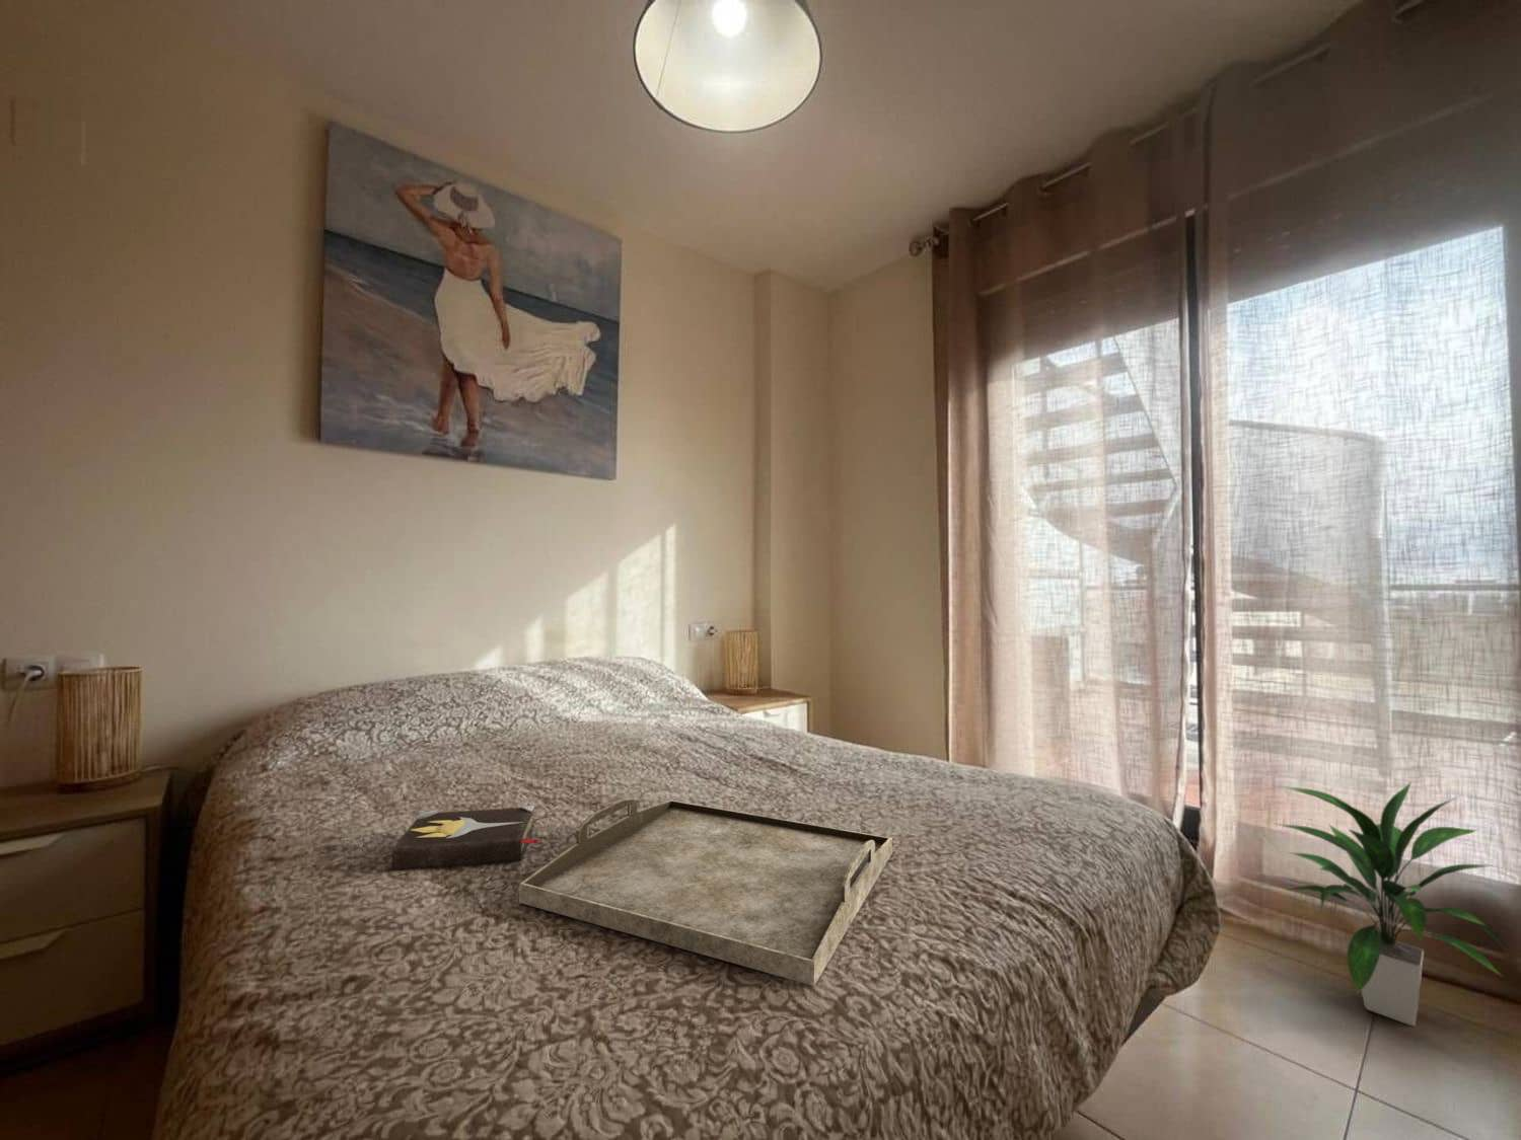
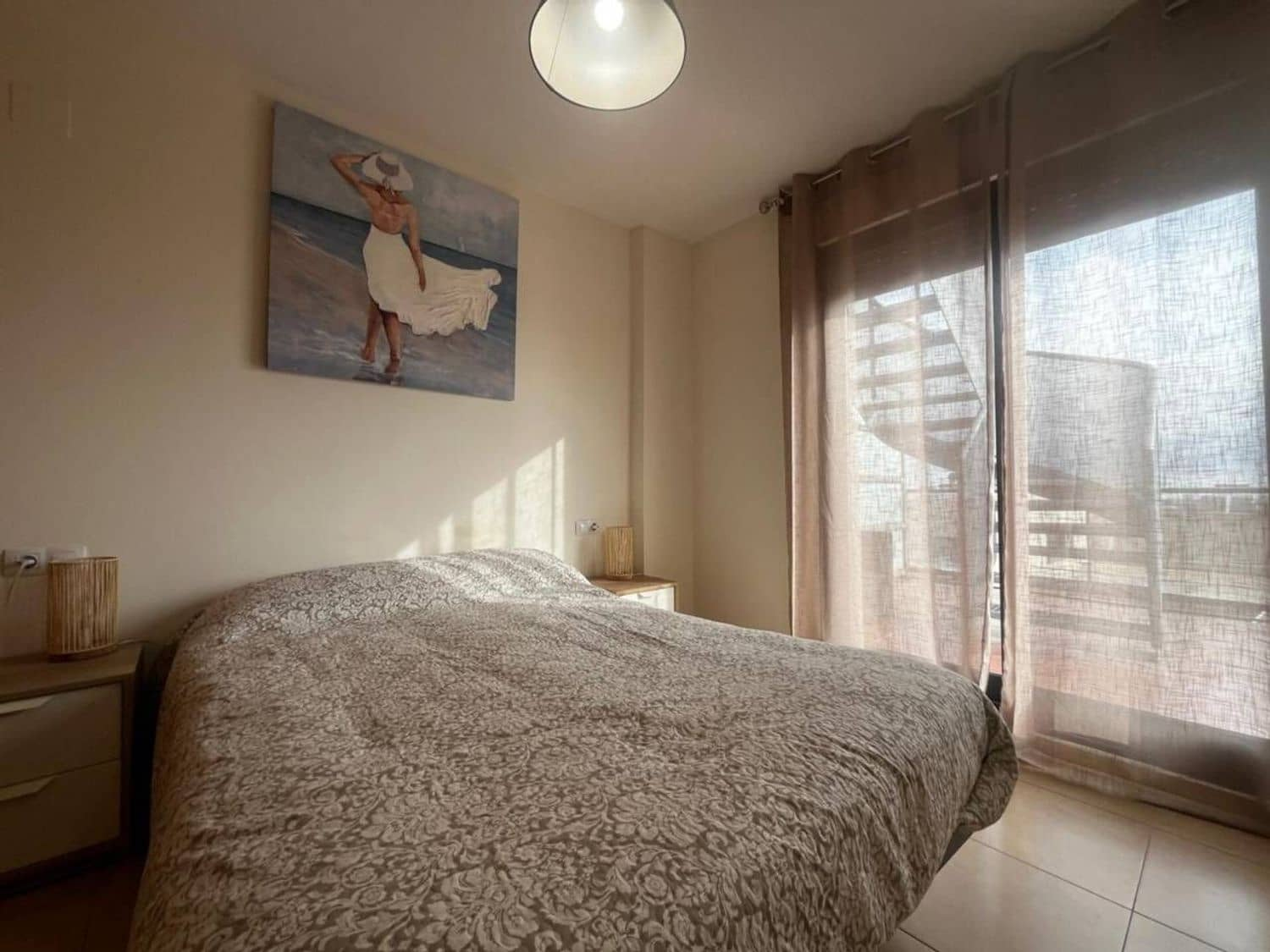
- serving tray [519,798,893,987]
- hardback book [392,805,541,872]
- indoor plant [1272,781,1509,1026]
